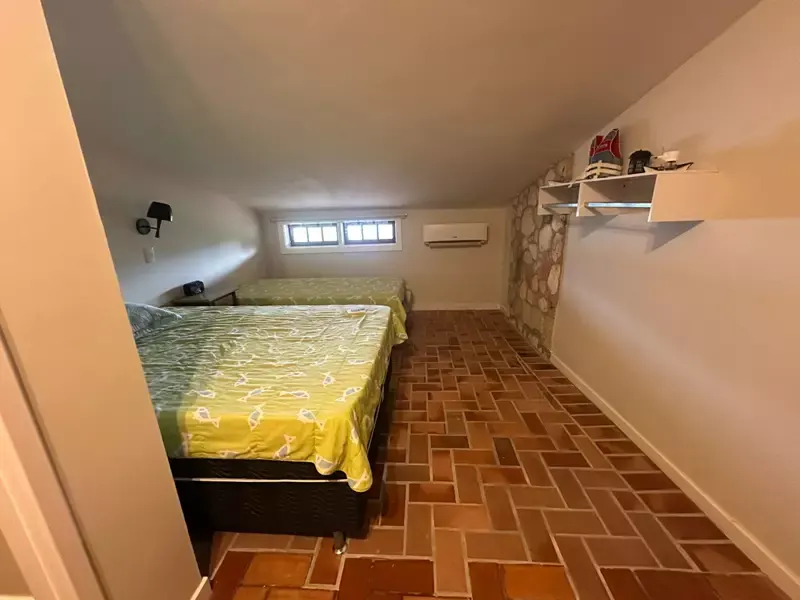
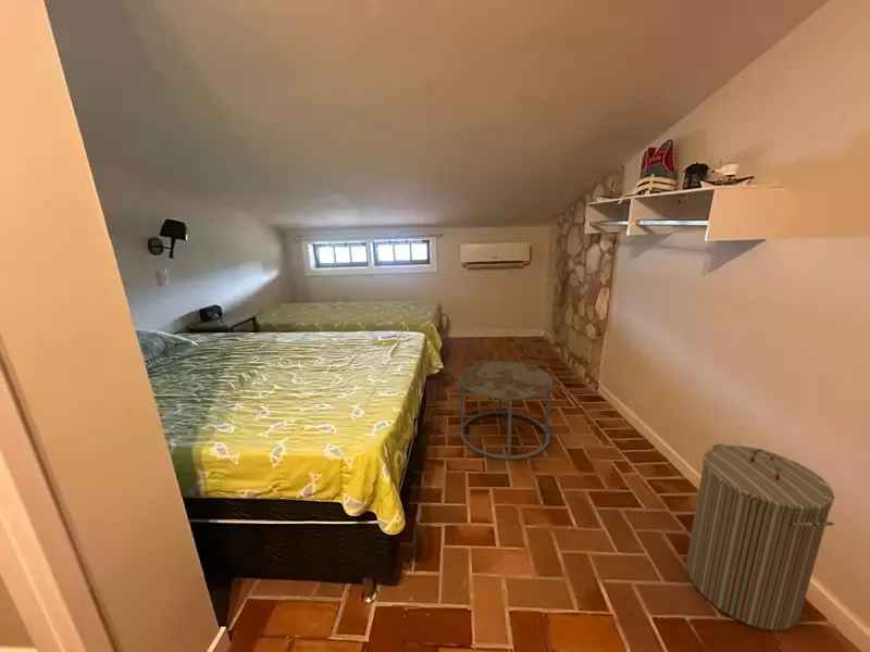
+ laundry hamper [685,443,835,631]
+ side table [459,361,554,461]
